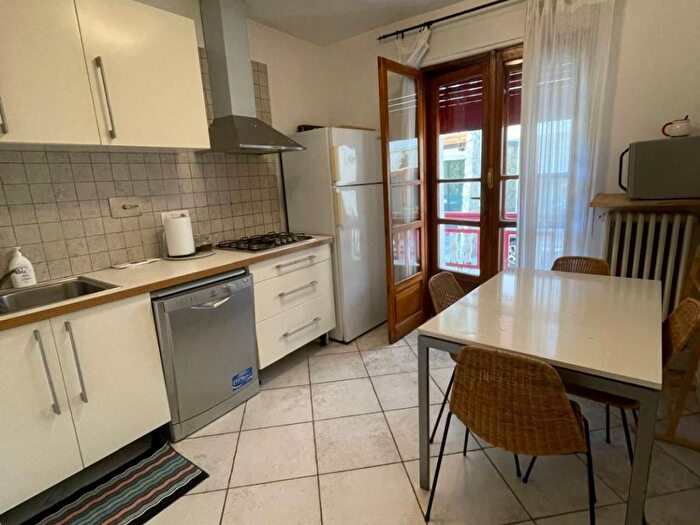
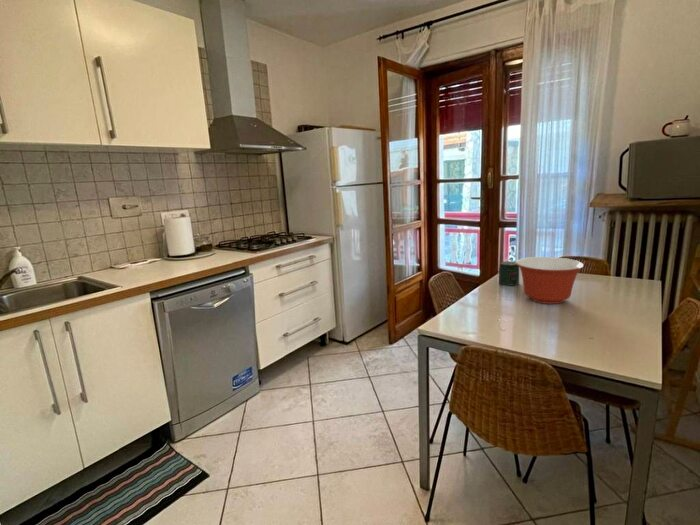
+ mixing bowl [515,256,585,305]
+ jar [498,260,520,286]
